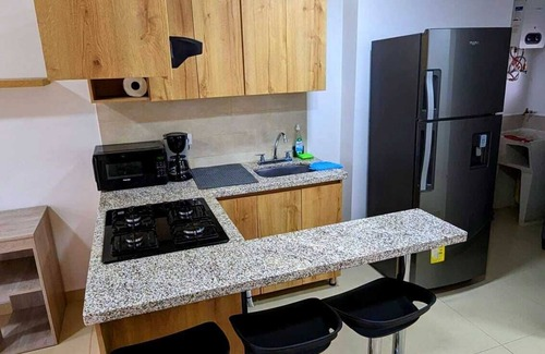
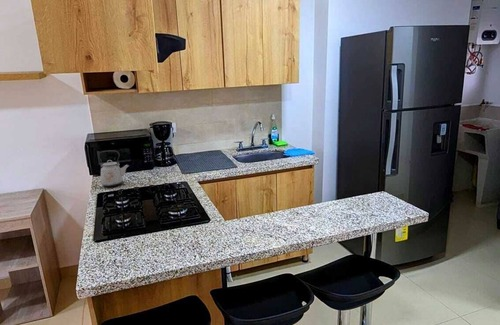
+ kettle [97,149,130,188]
